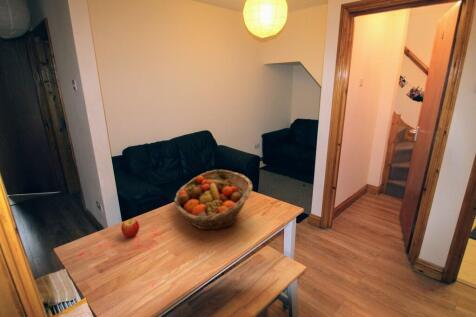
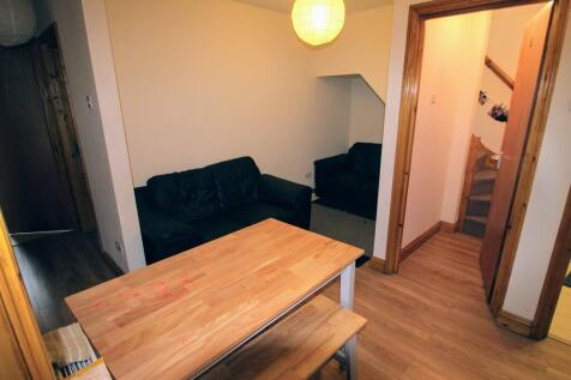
- apple [120,217,140,238]
- fruit basket [173,169,253,231]
